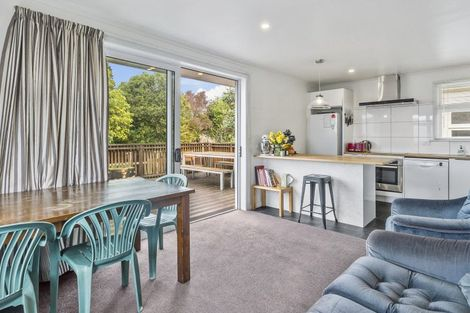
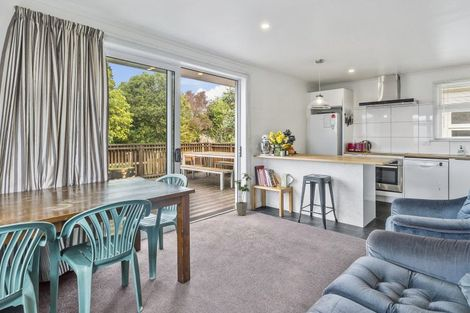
+ house plant [232,172,256,216]
